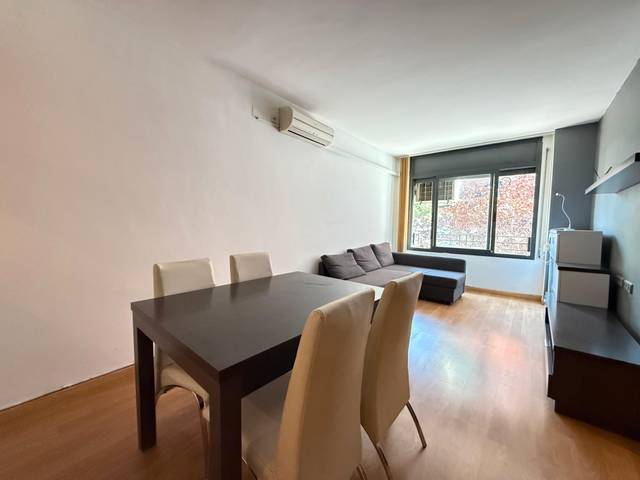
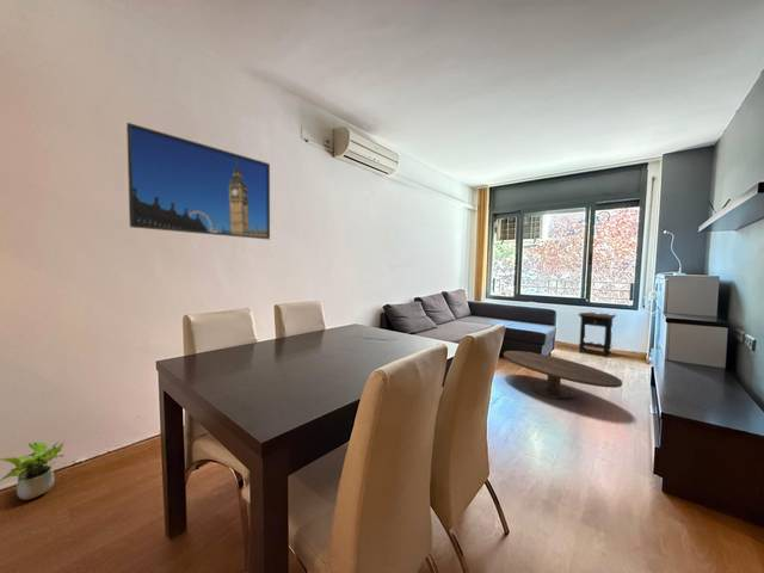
+ side table [577,312,617,358]
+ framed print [125,122,271,240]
+ coffee table [503,350,623,400]
+ potted plant [0,440,66,501]
